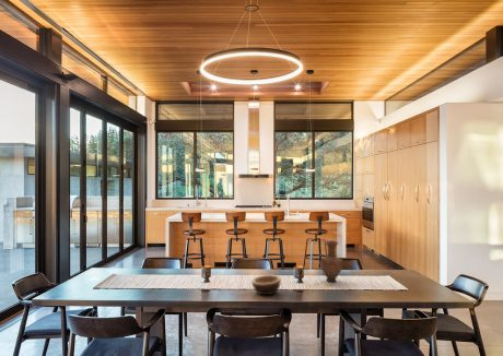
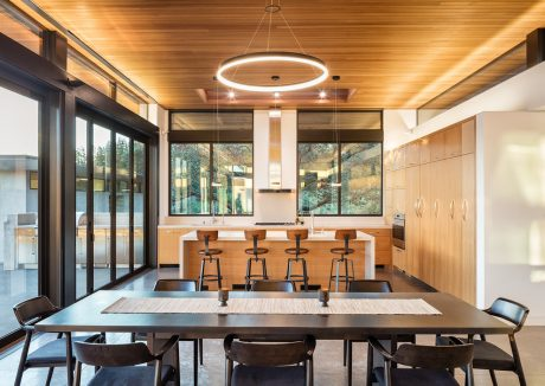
- vase [320,240,343,283]
- bowl [250,274,282,296]
